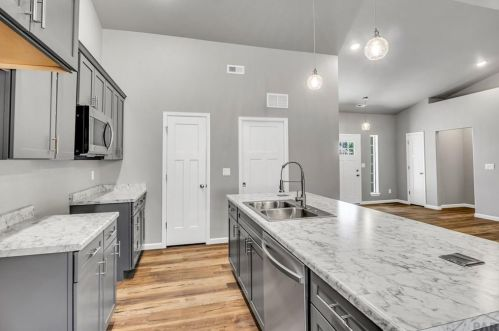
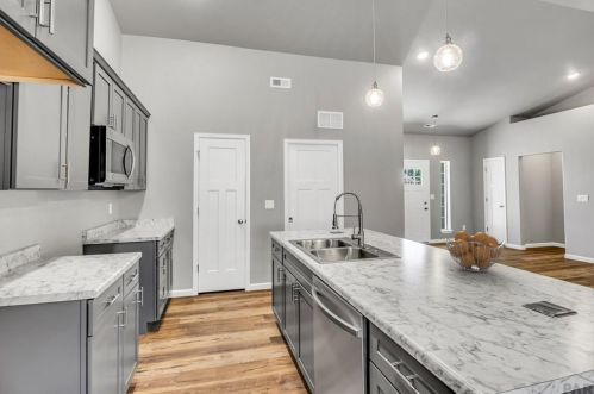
+ fruit basket [444,230,506,273]
